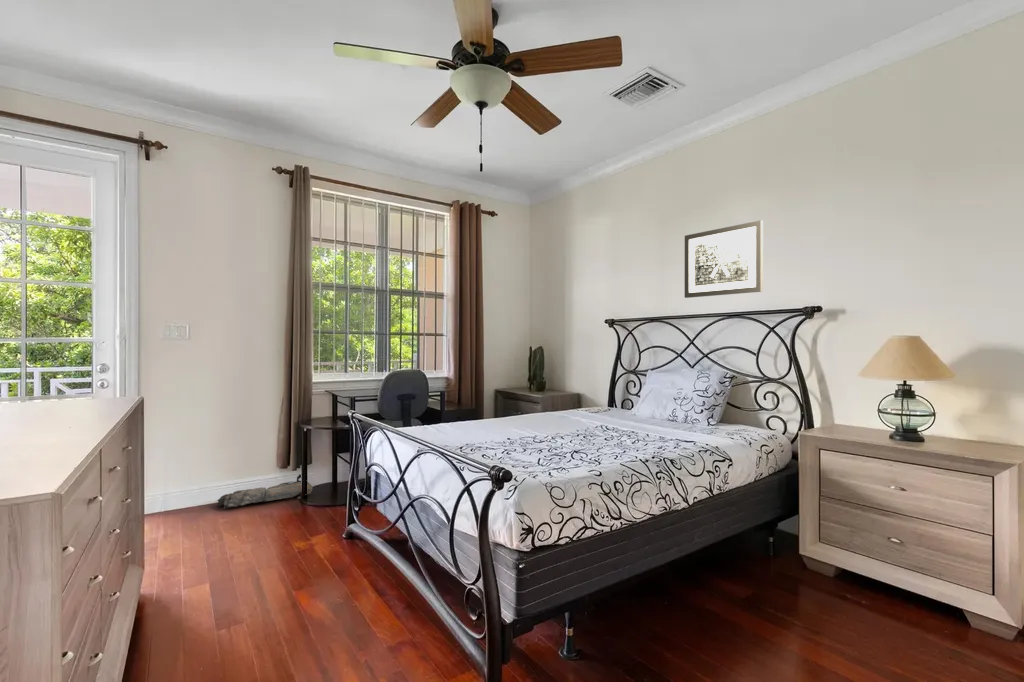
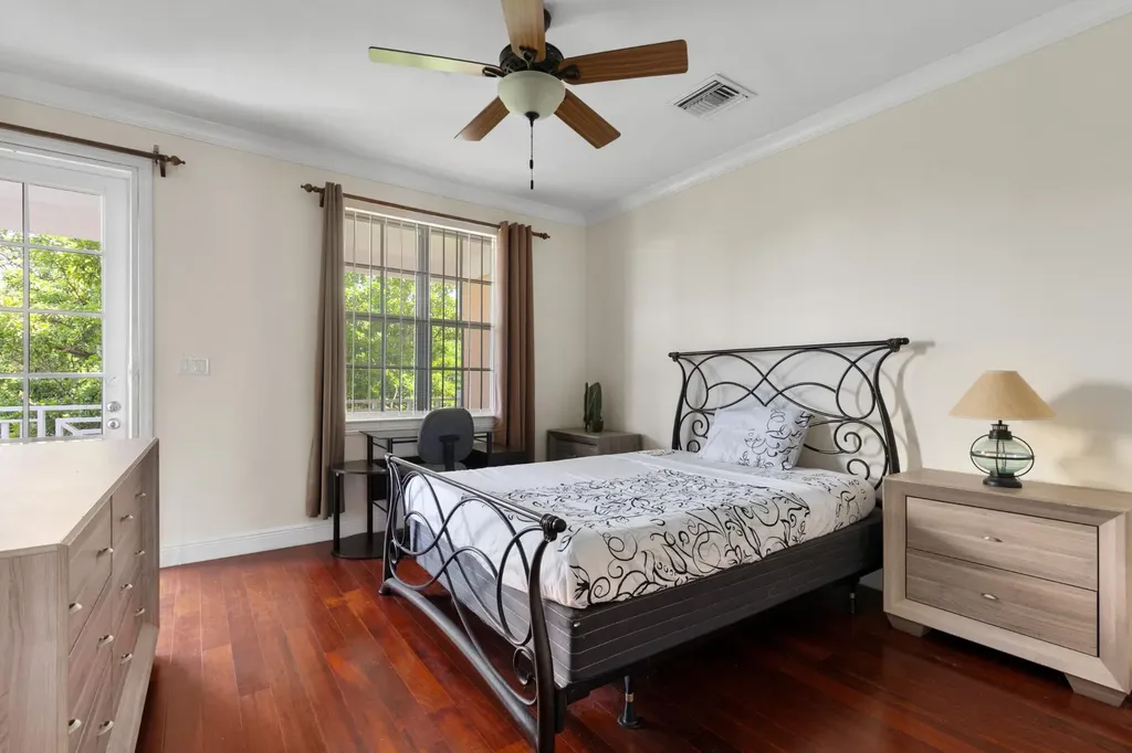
- wall art [684,219,764,299]
- backpack [216,473,314,509]
